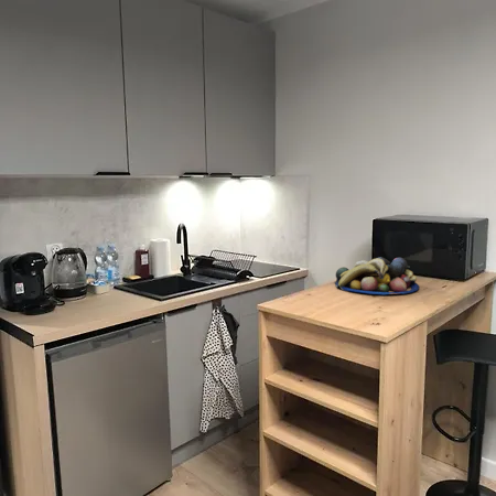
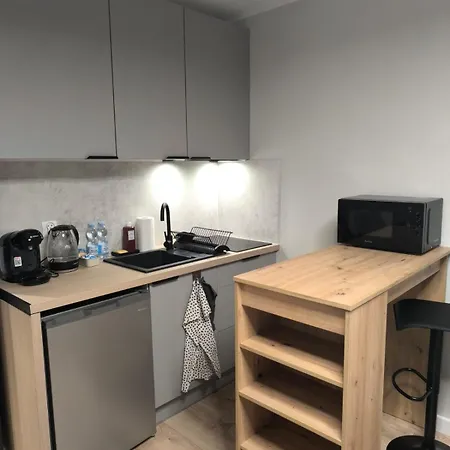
- fruit bowl [334,256,420,295]
